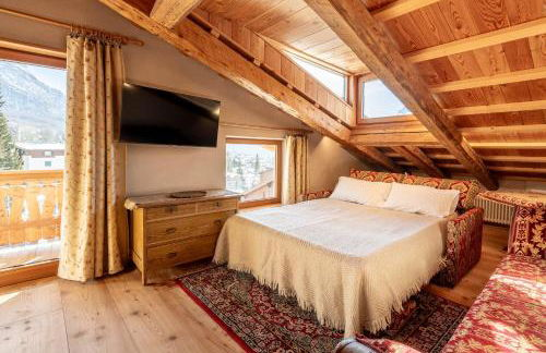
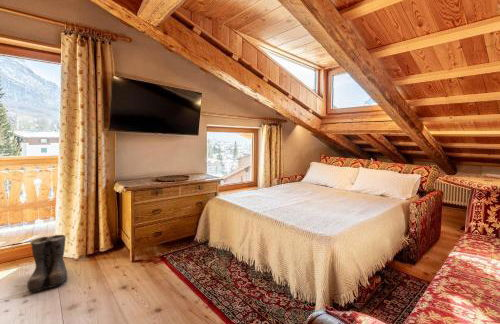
+ boots [26,234,69,293]
